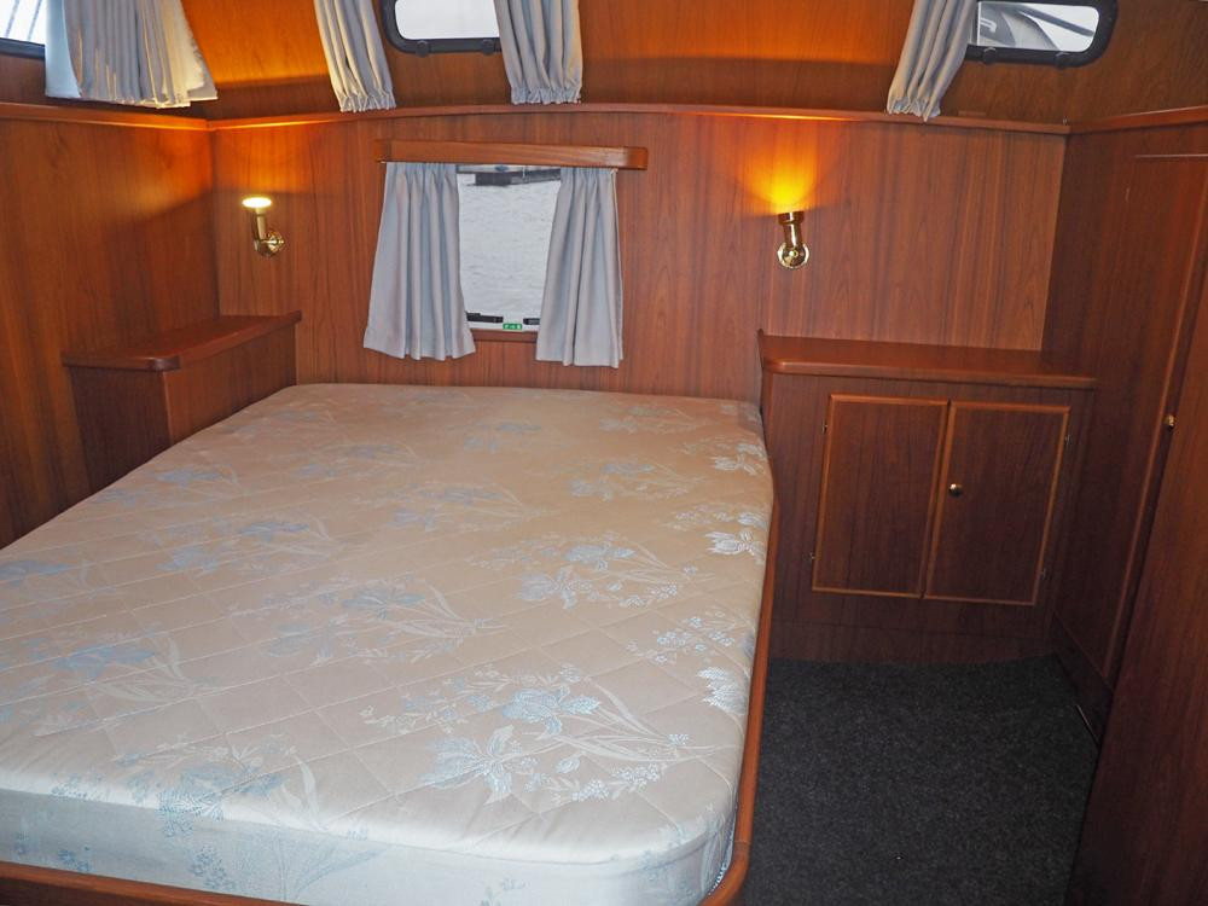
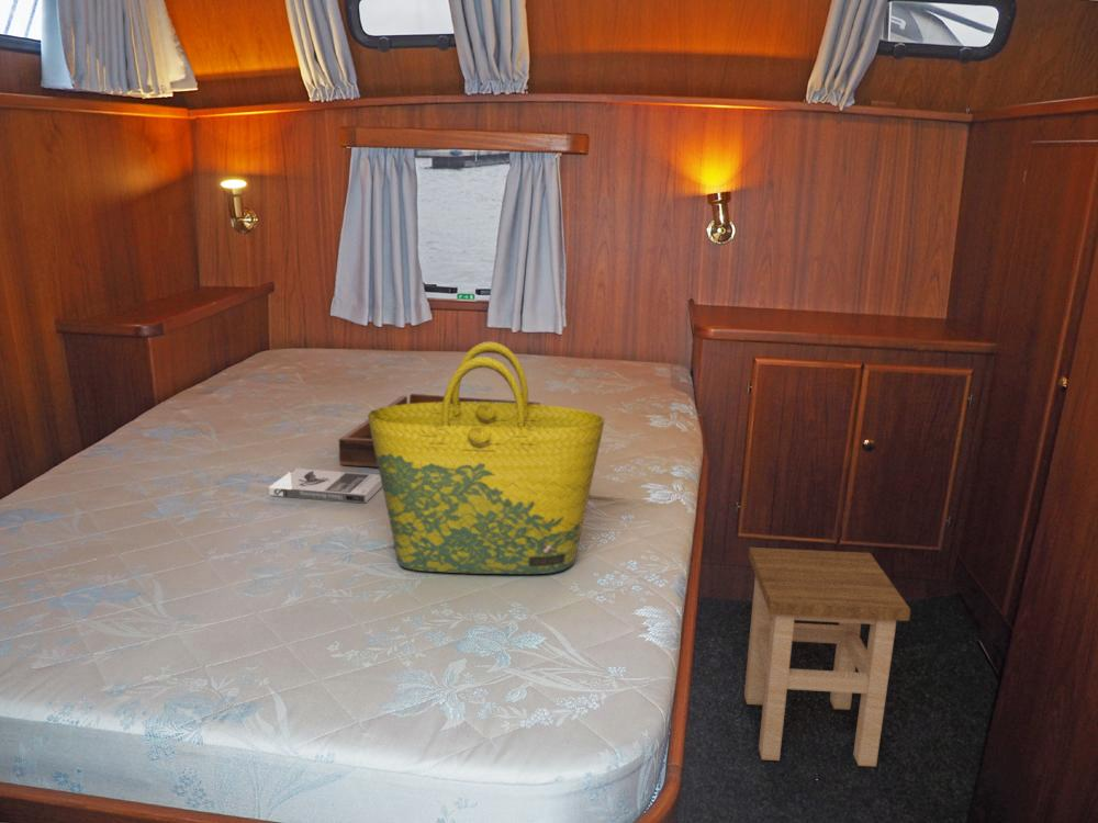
+ book [268,467,383,504]
+ serving tray [338,393,541,469]
+ tote bag [367,340,606,575]
+ stool [743,546,911,768]
